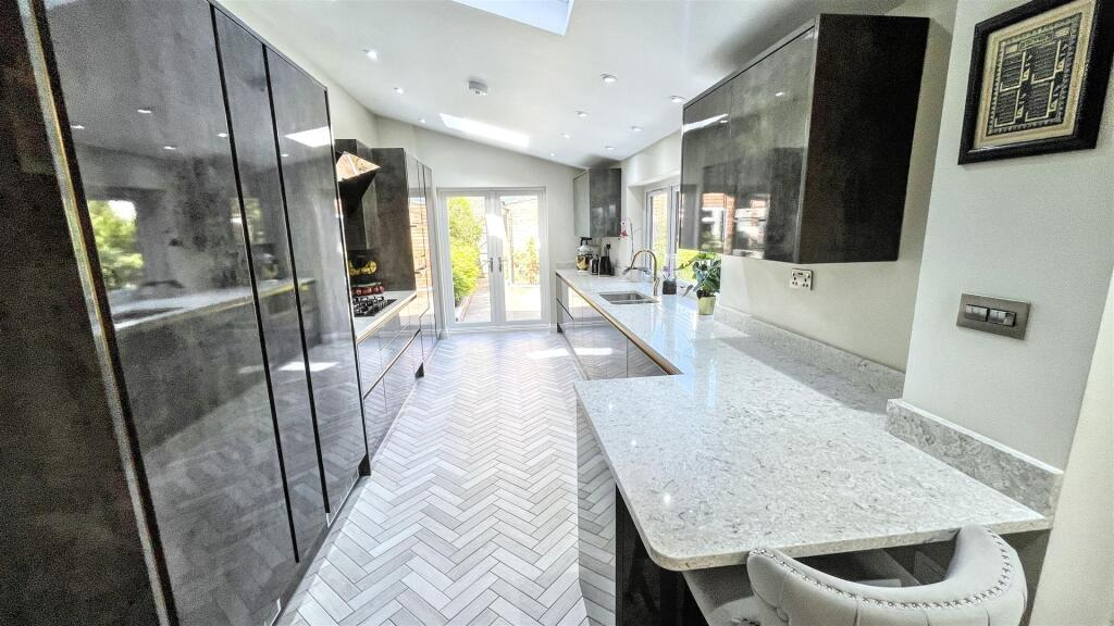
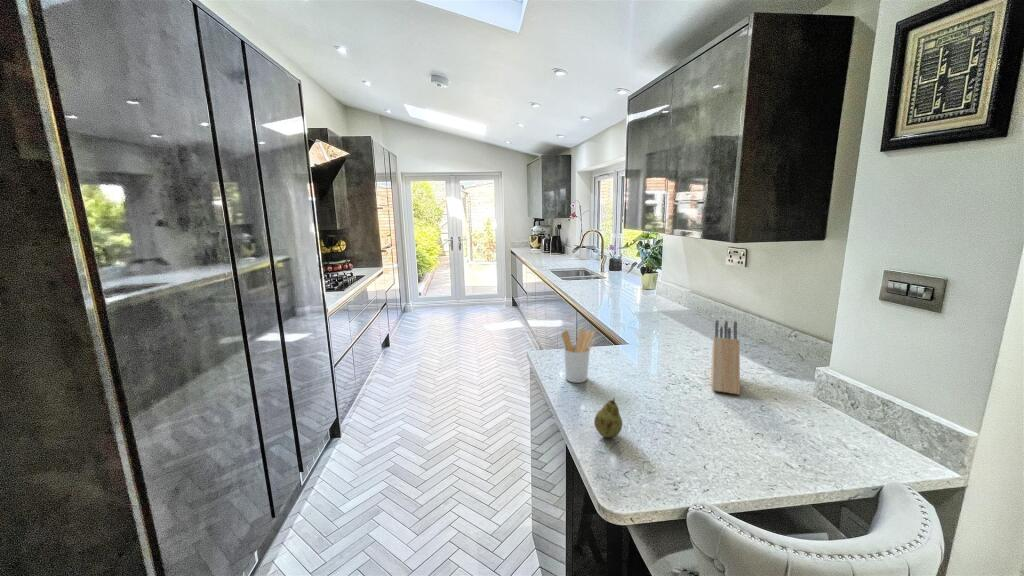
+ fruit [593,397,624,438]
+ knife block [710,319,741,396]
+ utensil holder [561,328,596,384]
